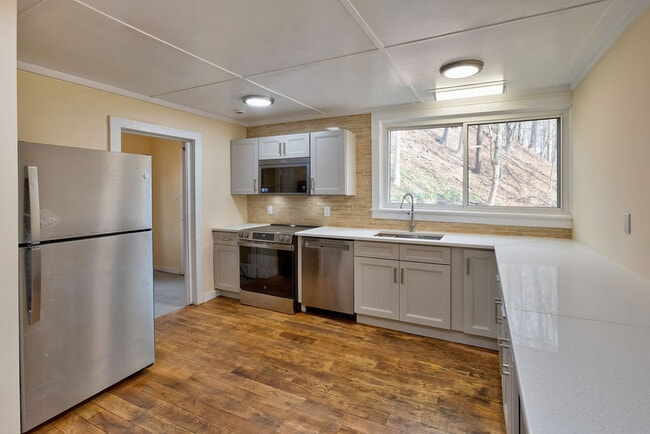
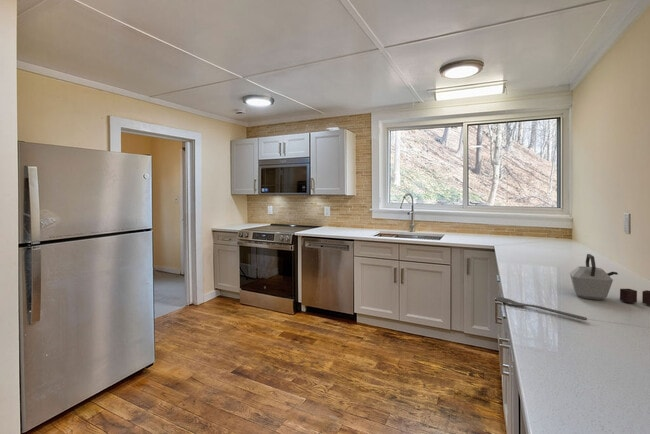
+ kettle [569,253,650,305]
+ spoon [495,296,588,321]
